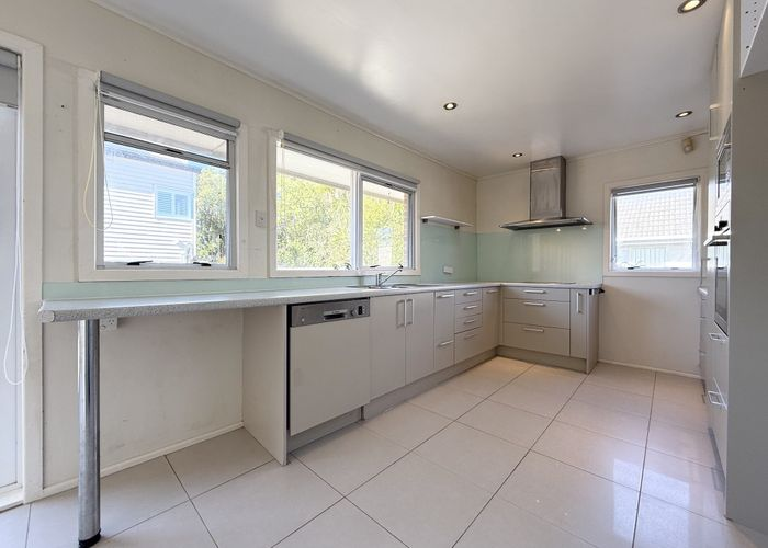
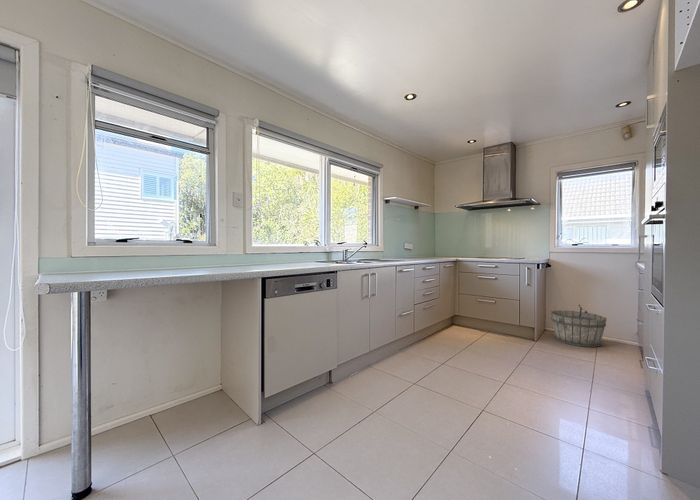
+ wooden bucket [549,304,608,348]
